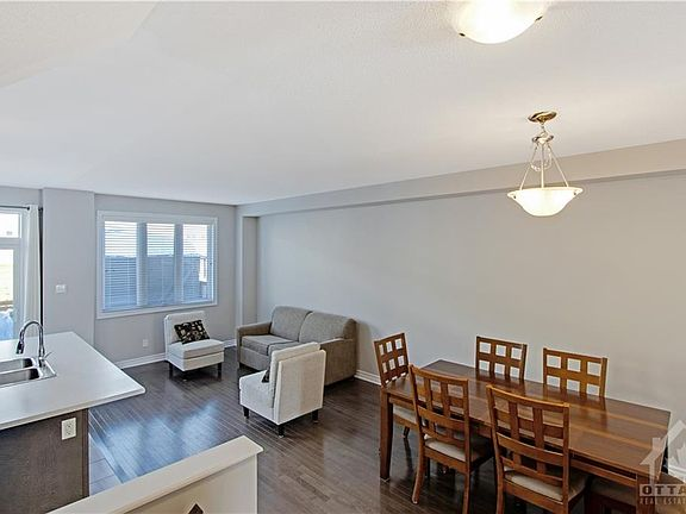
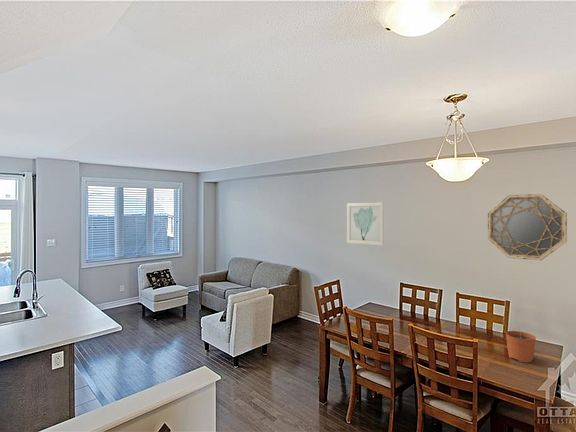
+ wall art [346,201,384,246]
+ home mirror [487,193,568,261]
+ plant pot [505,321,537,363]
